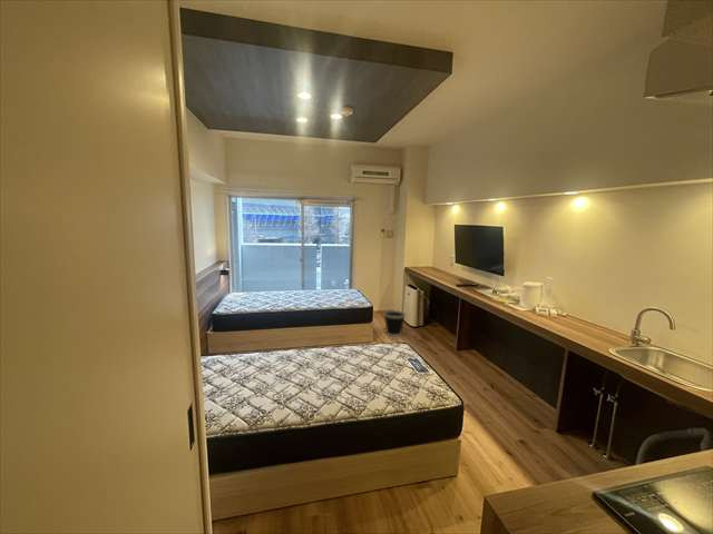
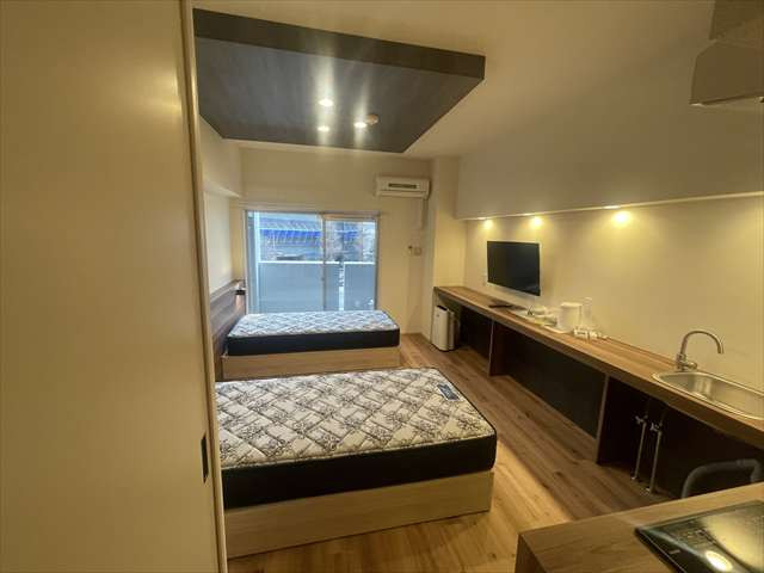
- wastebasket [382,309,407,338]
